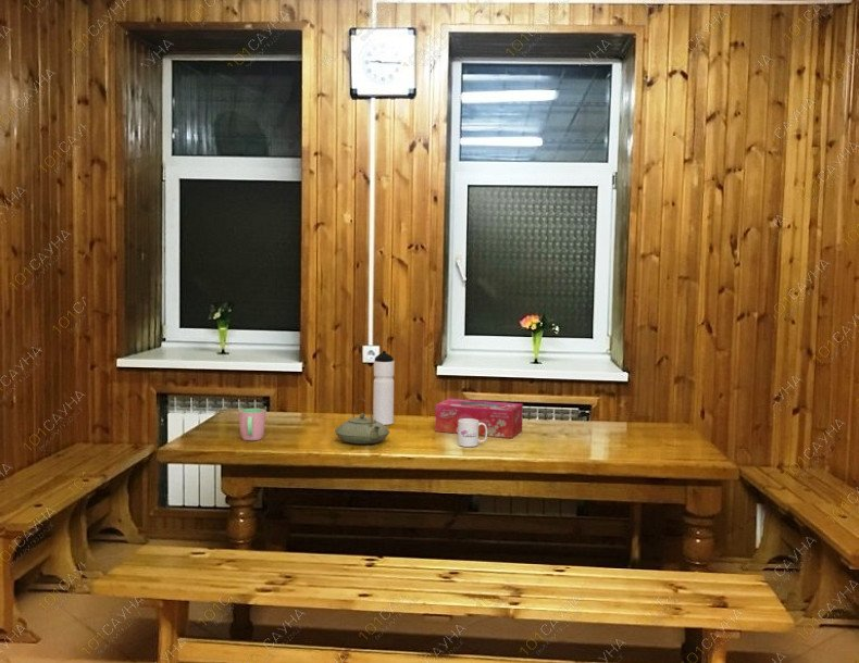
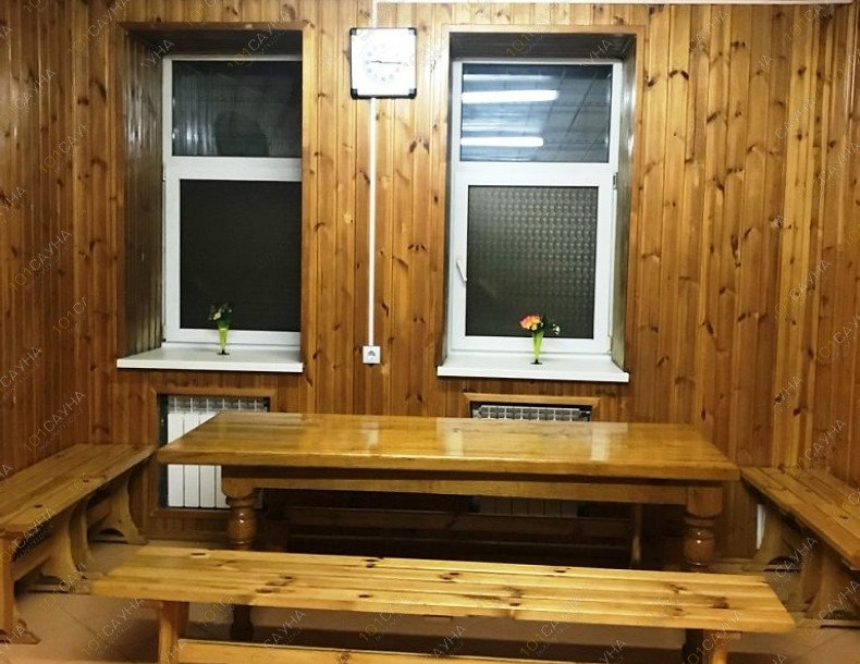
- mug [457,418,488,448]
- cup [238,408,266,441]
- teapot [334,397,390,445]
- water bottle [372,350,396,426]
- tissue box [434,398,524,439]
